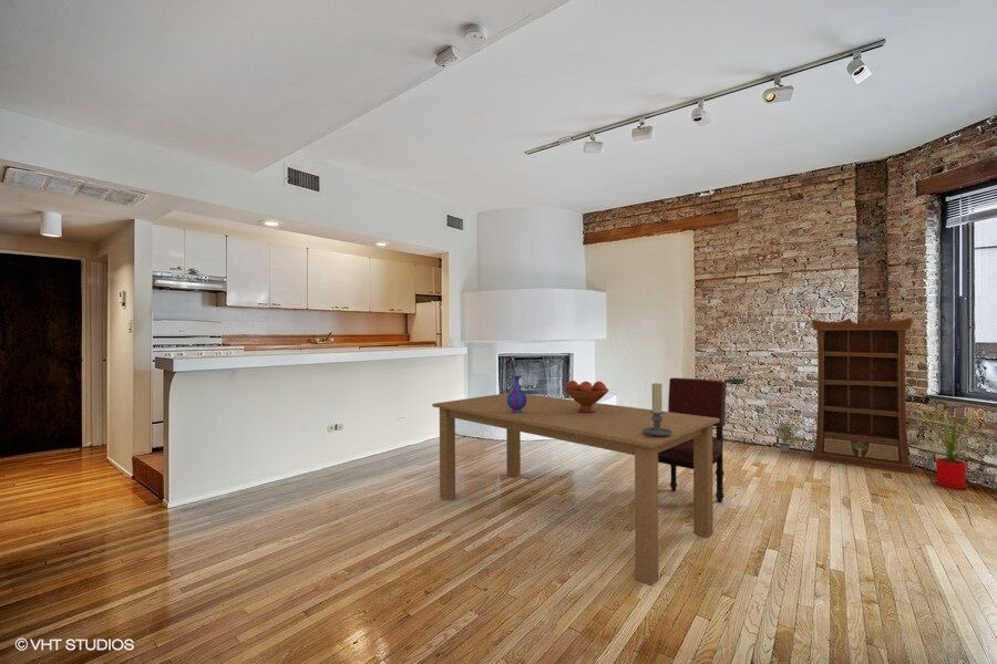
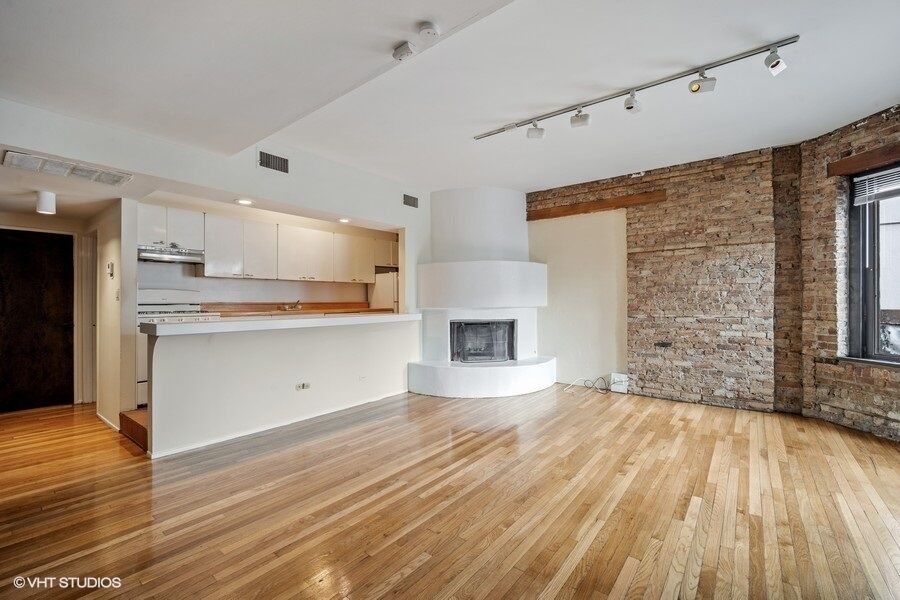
- house plant [912,402,993,490]
- vase [507,374,526,413]
- bookcase [810,317,916,475]
- dining chair [658,376,727,504]
- potted plant [773,418,802,454]
- fruit bowl [563,380,610,413]
- candle holder [643,382,672,437]
- dining table [431,392,720,587]
